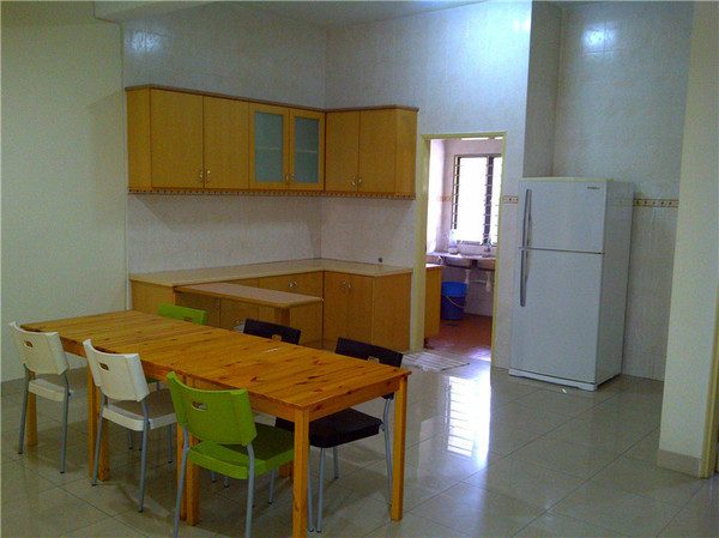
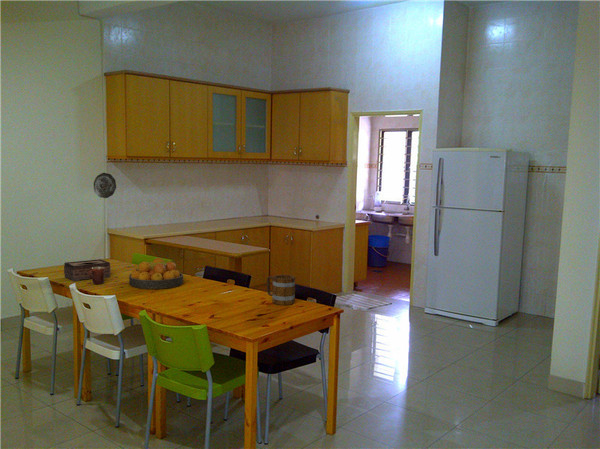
+ mug [89,267,105,285]
+ tissue box [63,258,112,282]
+ mug [266,274,297,306]
+ decorative plate [93,172,117,199]
+ fruit bowl [128,257,184,290]
